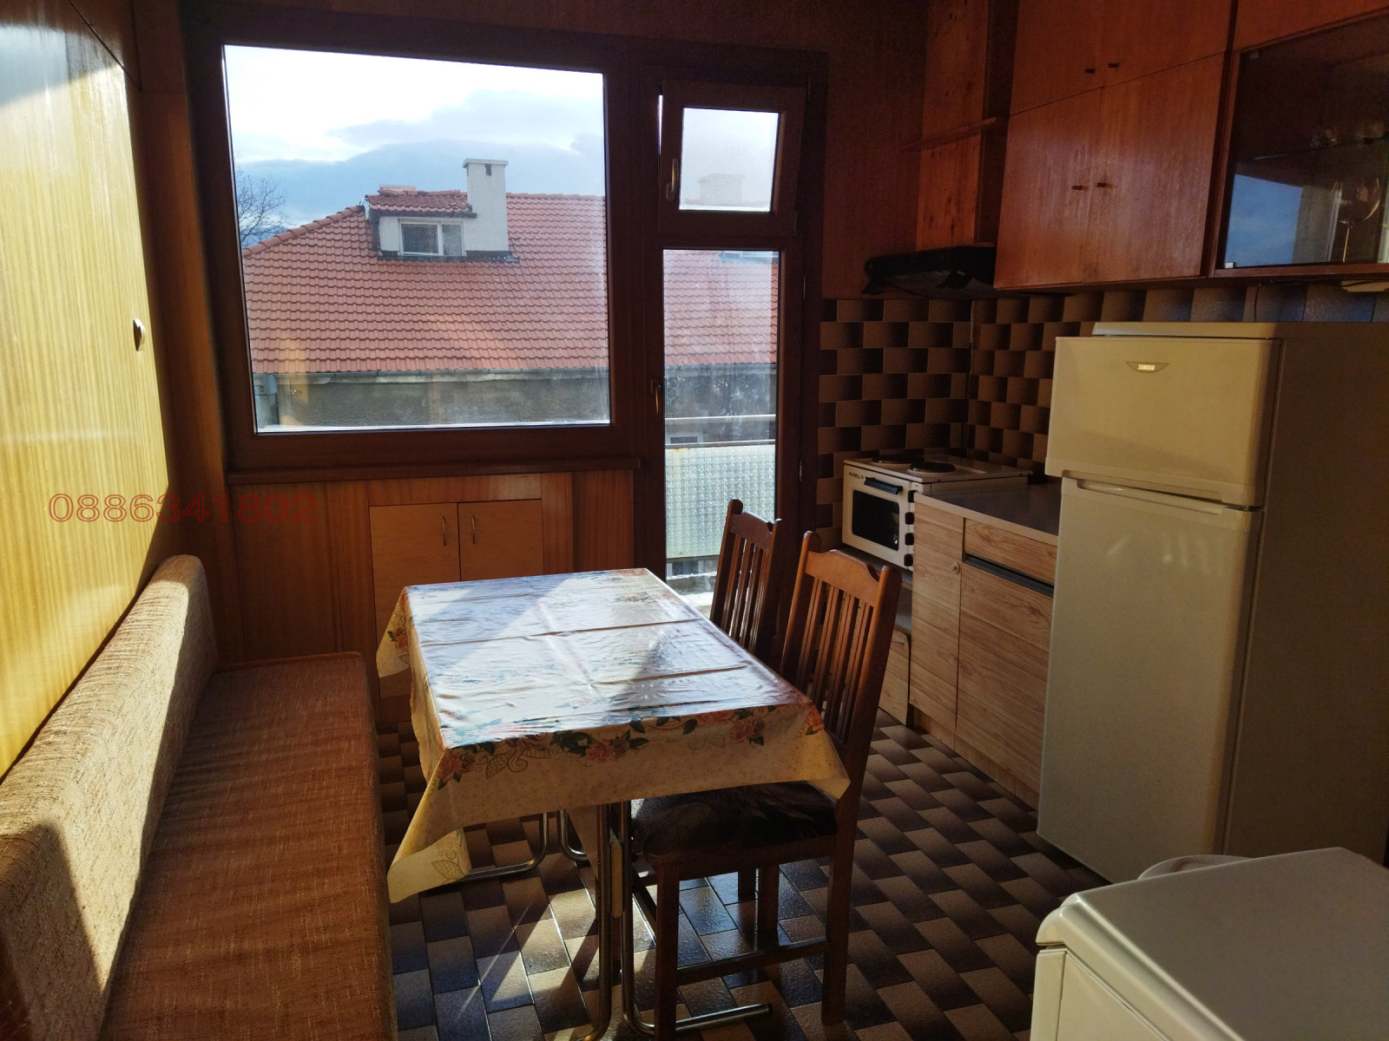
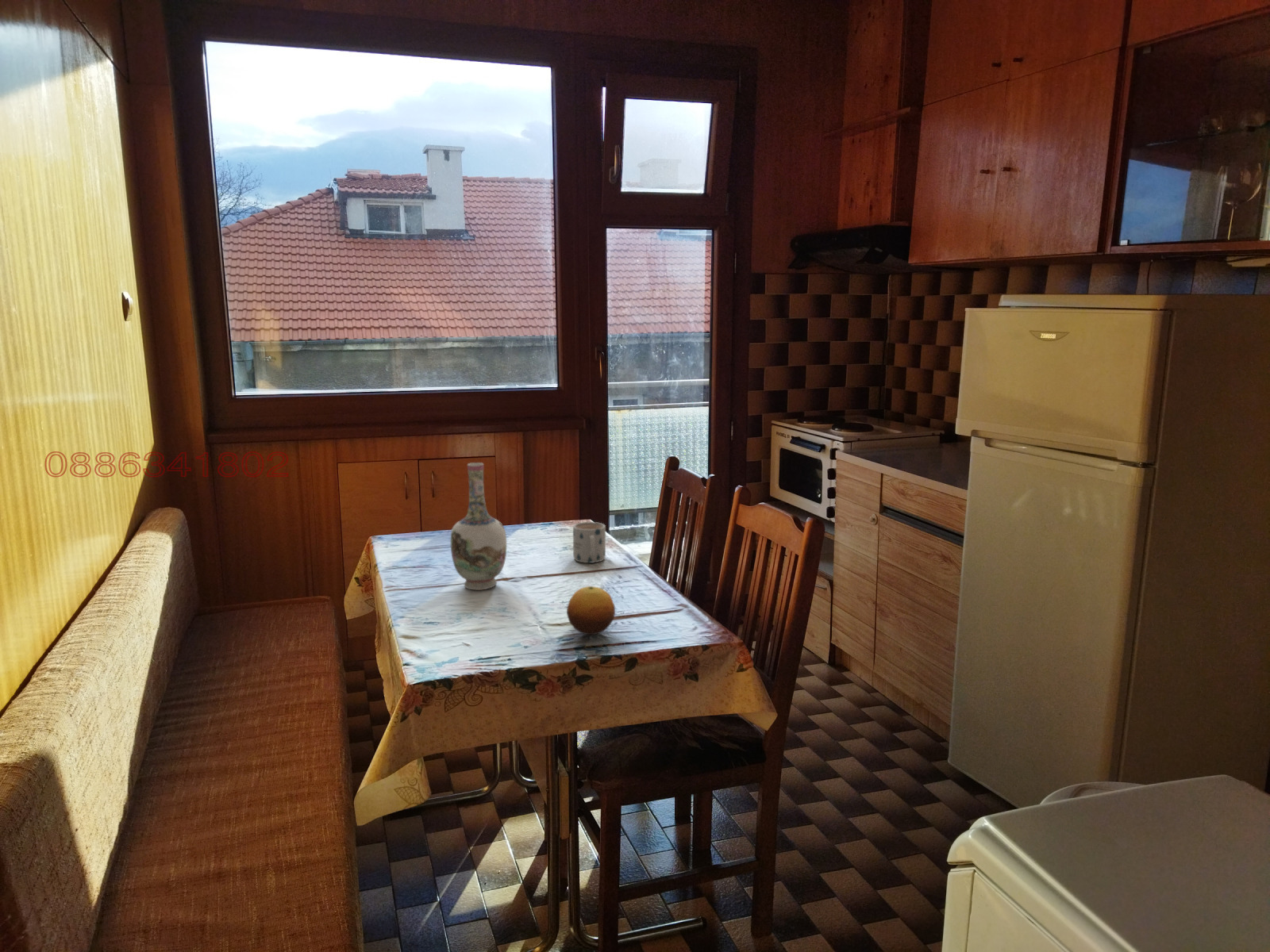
+ fruit [566,585,616,635]
+ mug [572,521,606,564]
+ vase [449,462,507,591]
